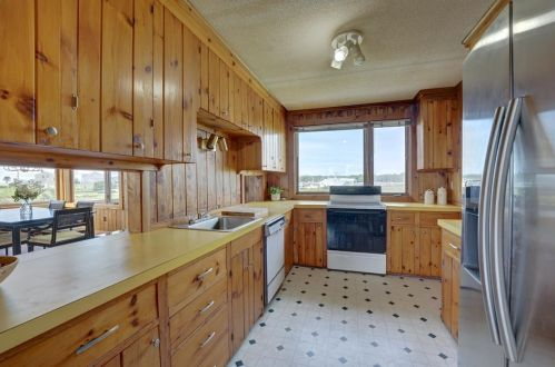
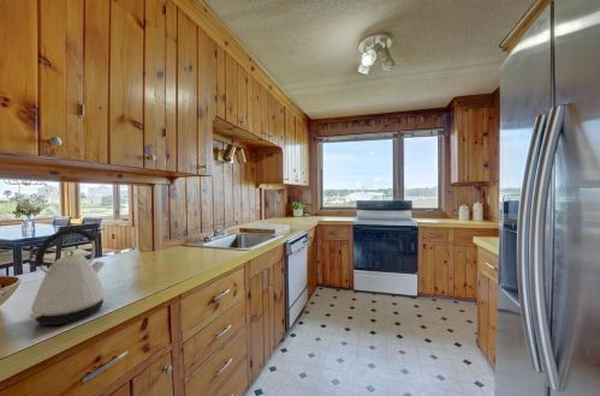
+ kettle [28,227,106,326]
